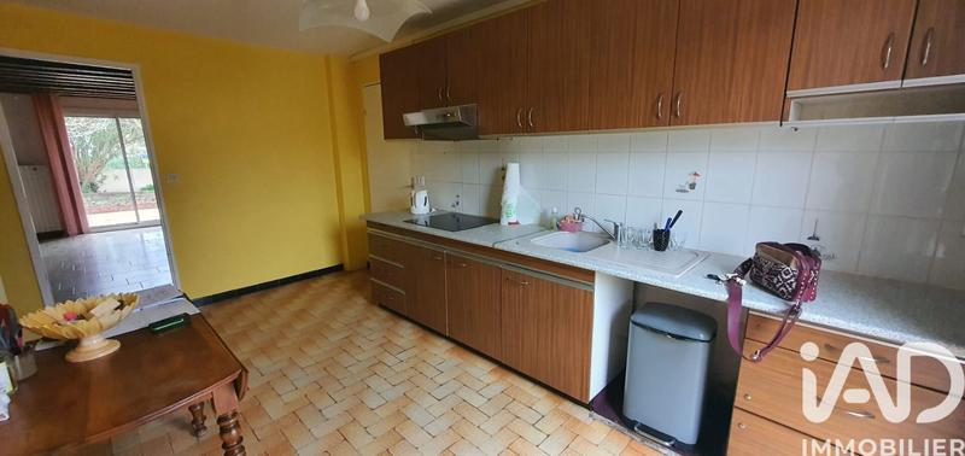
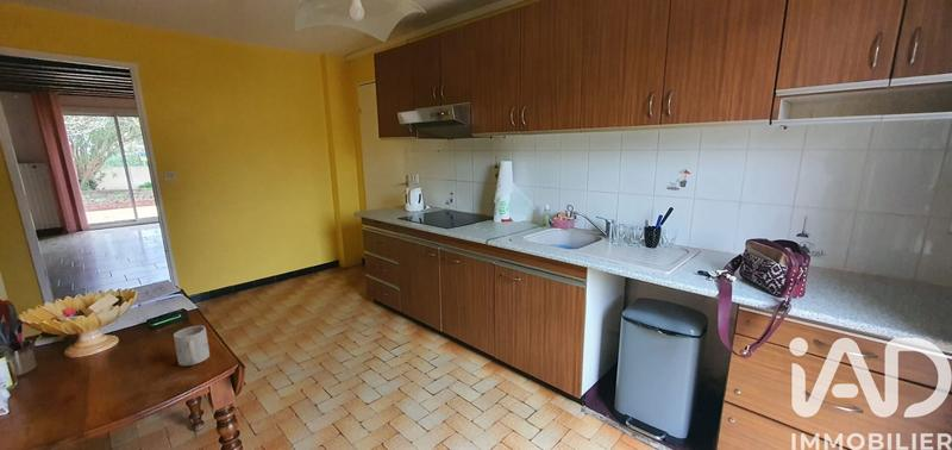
+ mug [173,325,211,367]
